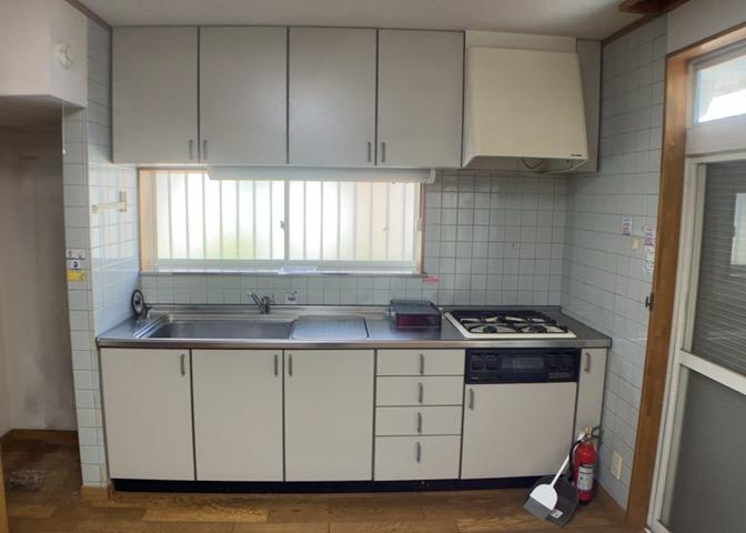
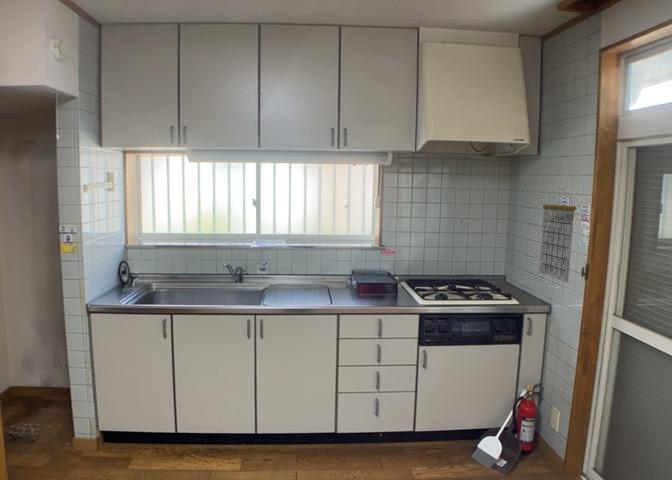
+ calendar [538,187,578,283]
